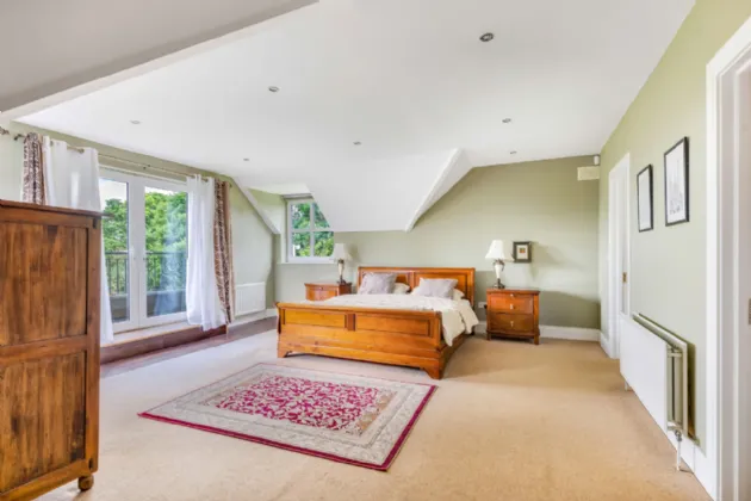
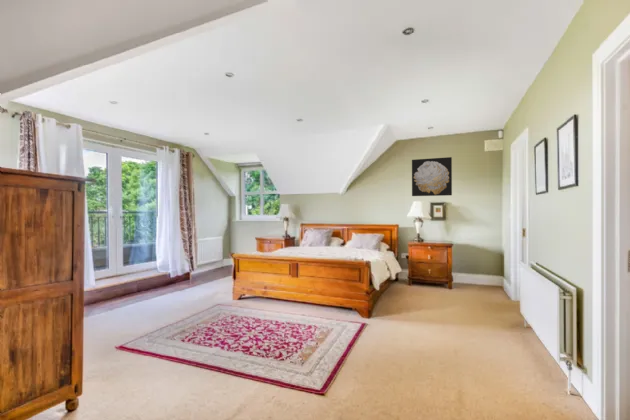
+ wall art [411,156,453,197]
